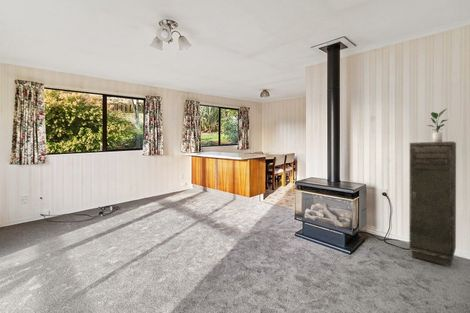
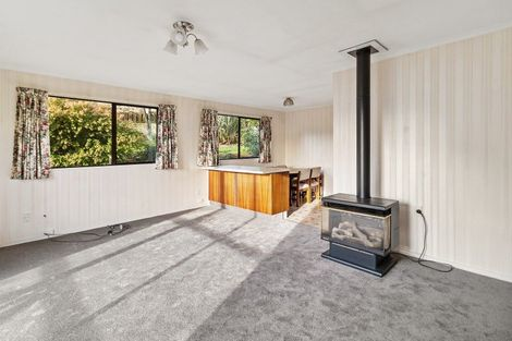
- storage cabinet [408,141,457,267]
- potted plant [425,108,448,142]
